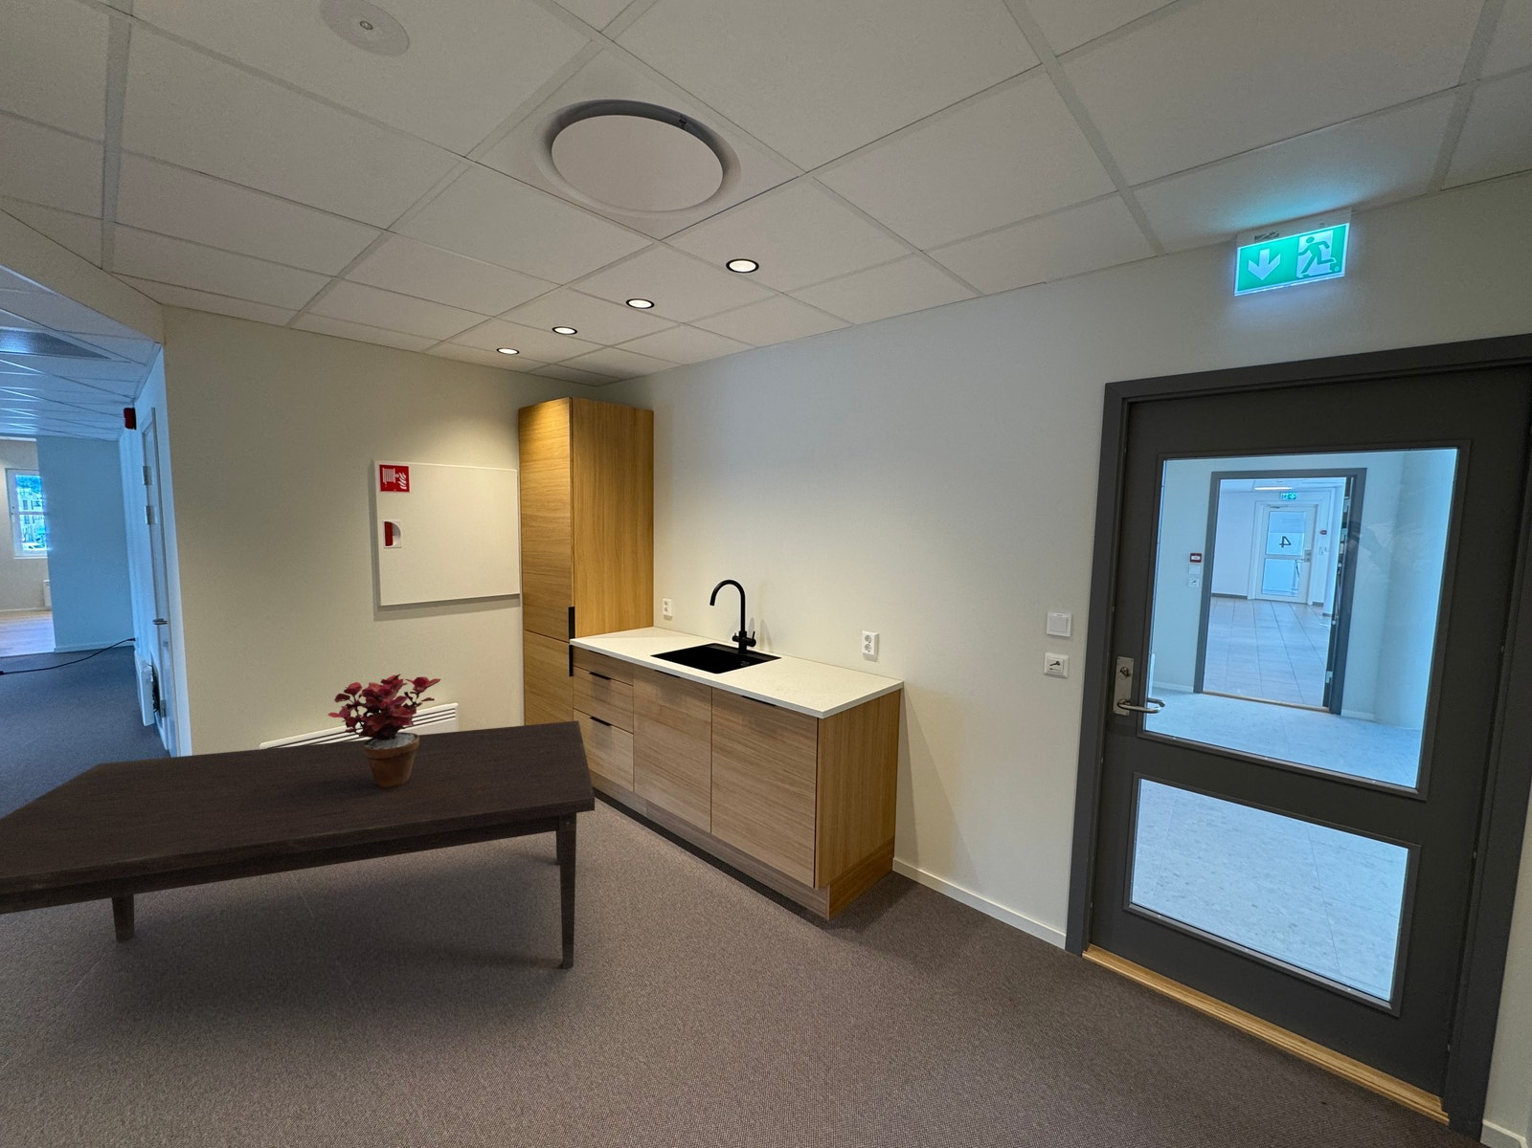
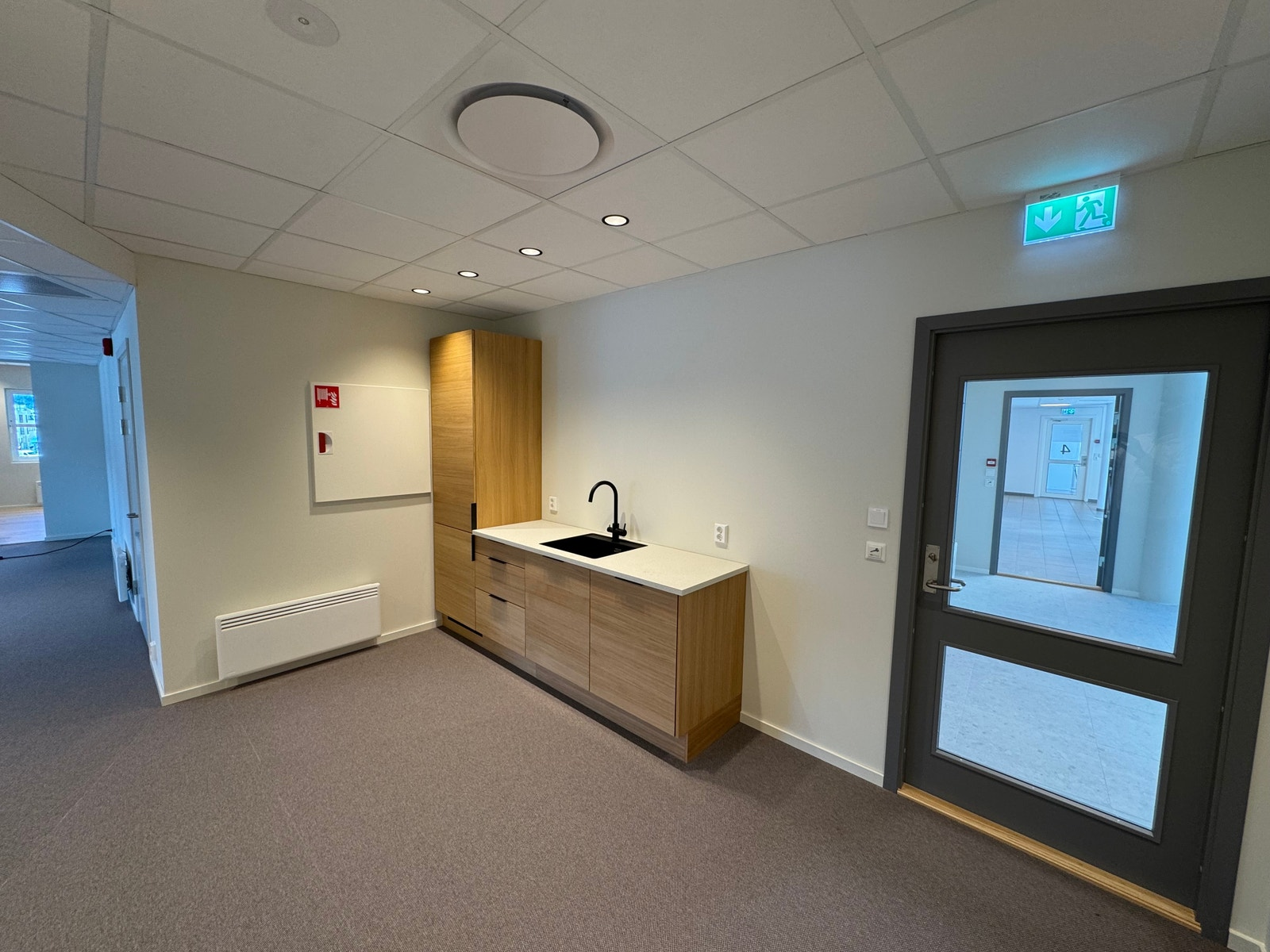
- potted plant [327,674,442,789]
- dining table [0,720,596,970]
